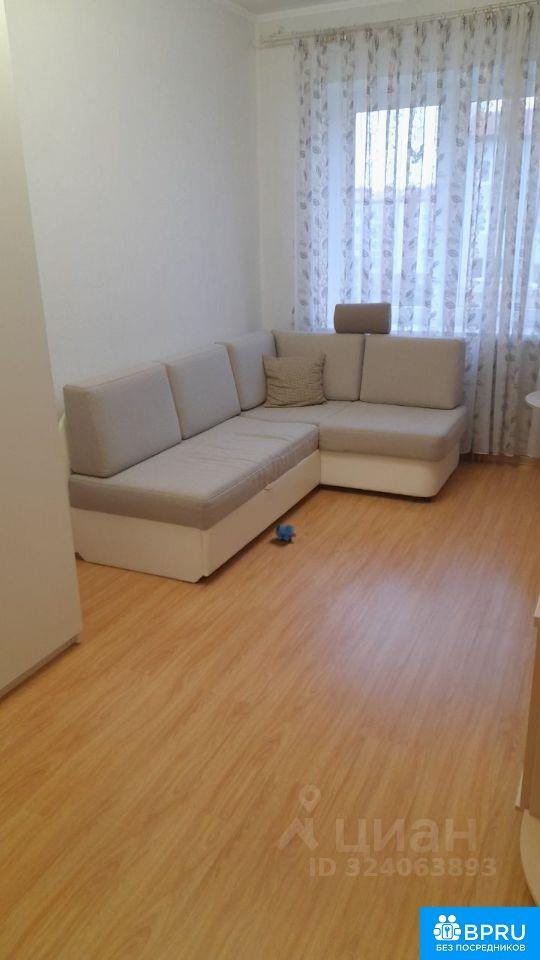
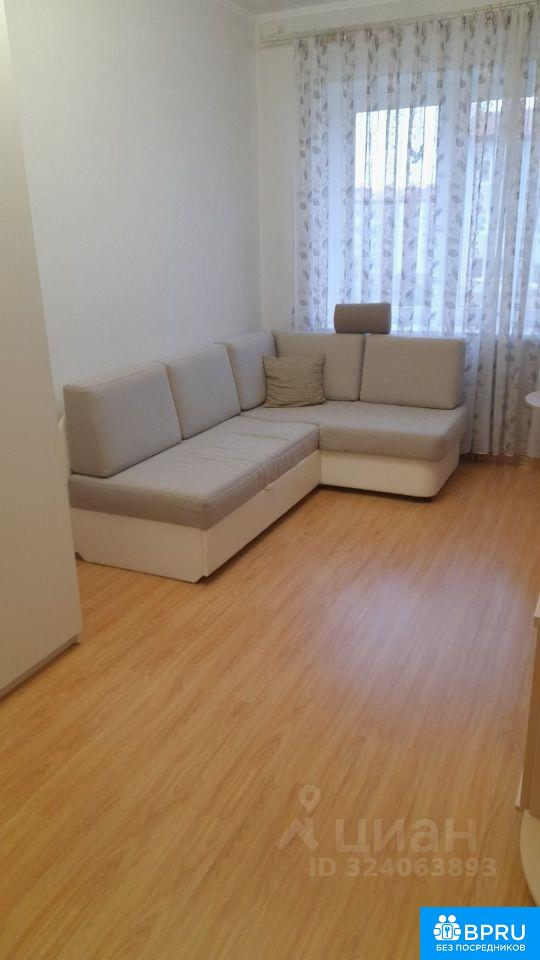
- toy train [273,523,297,542]
